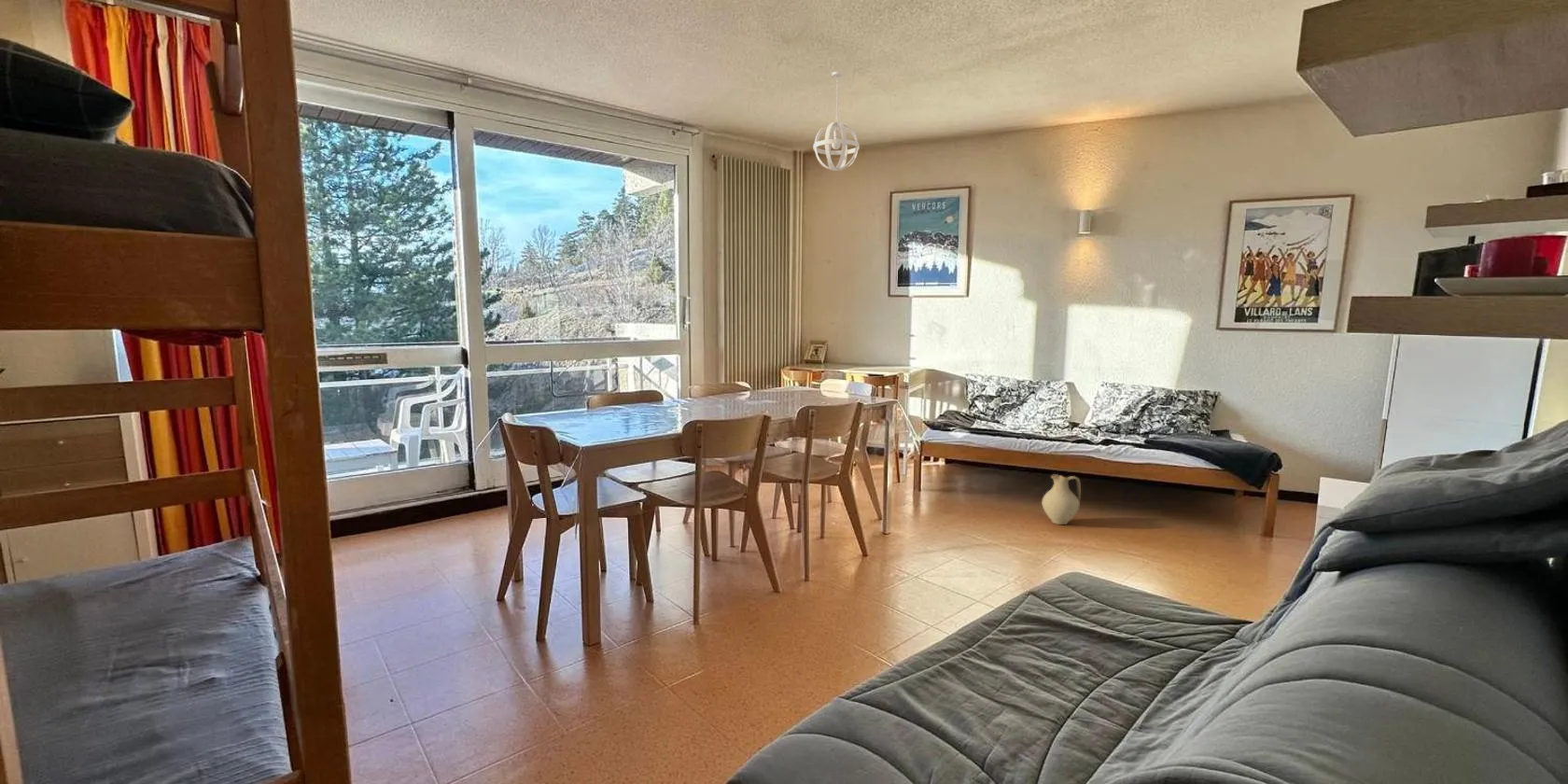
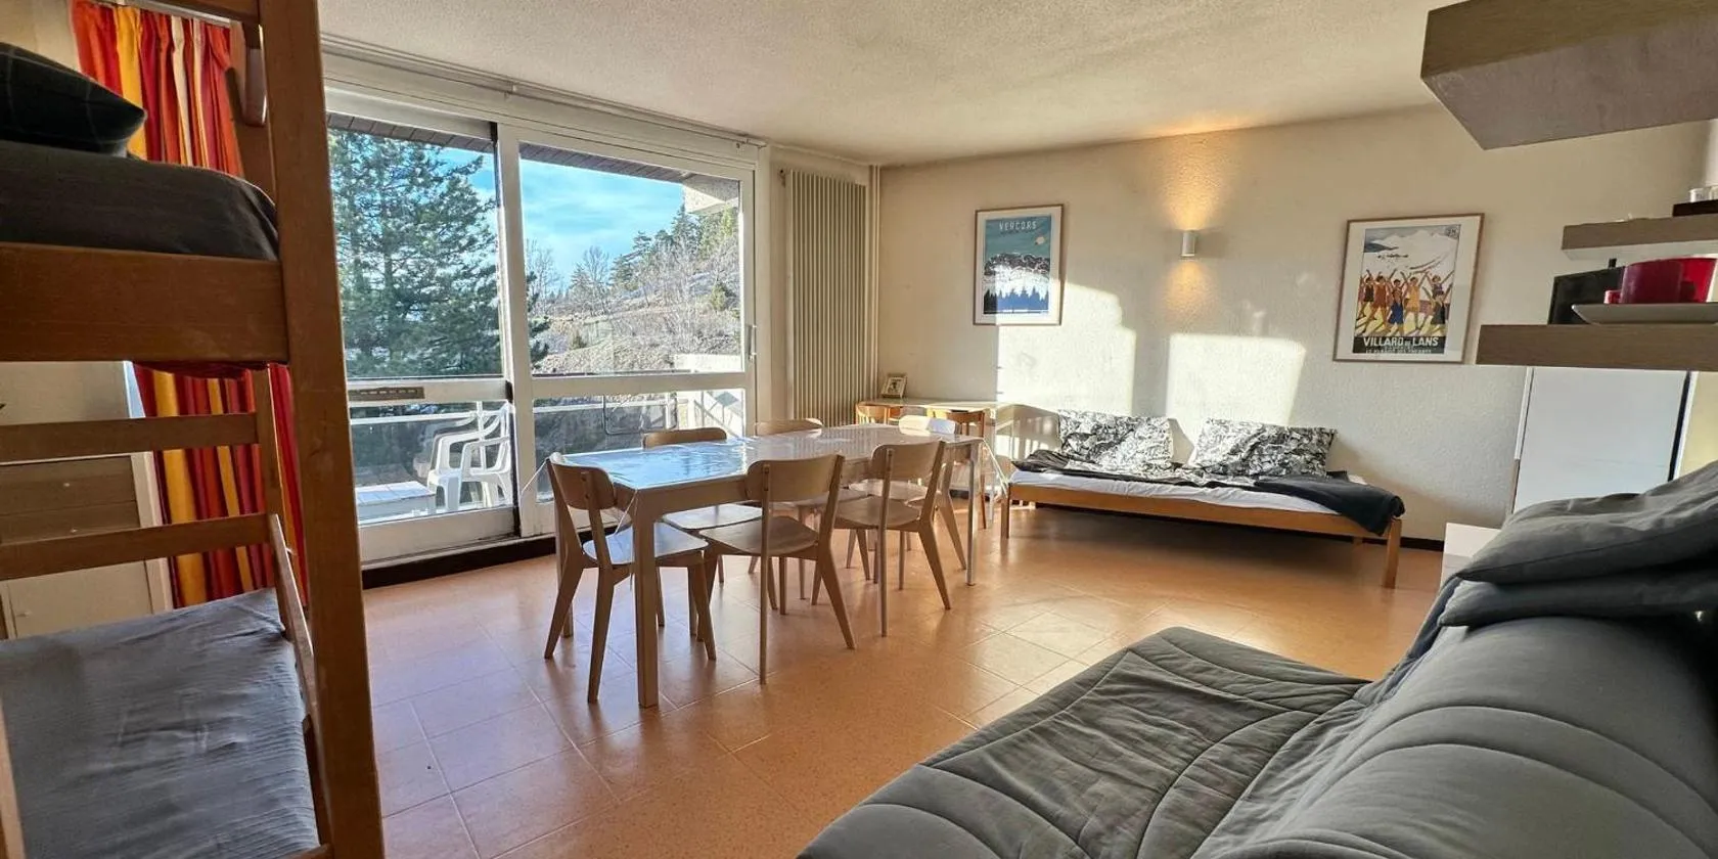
- pendant light [813,71,861,172]
- ceramic jug [1041,473,1082,525]
